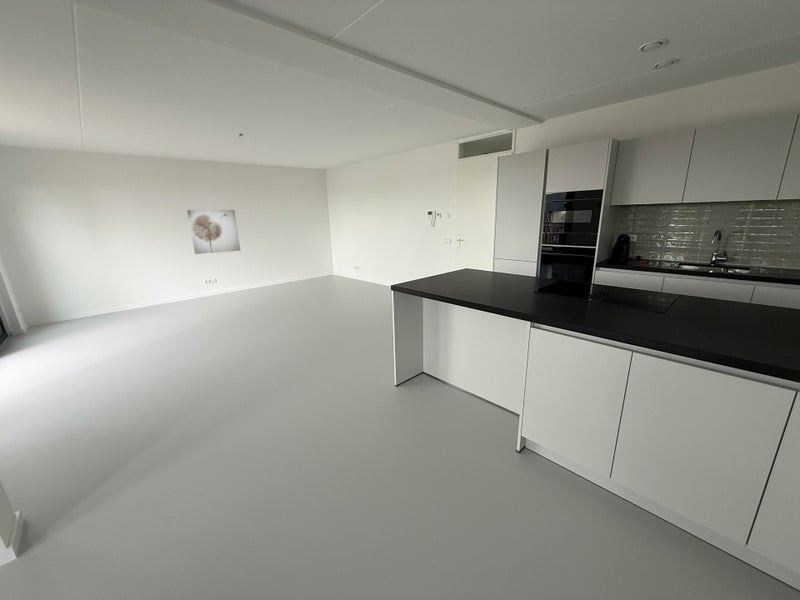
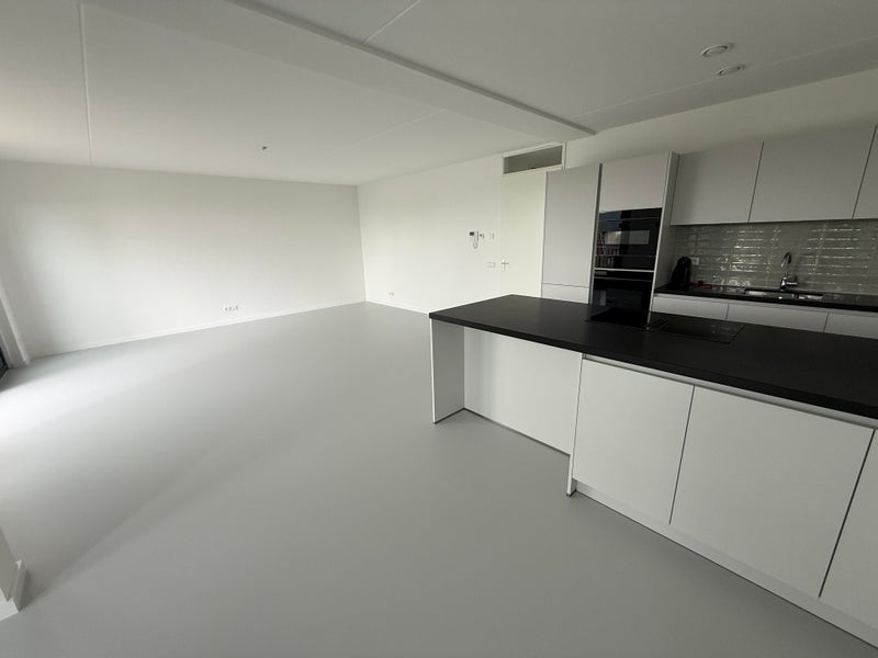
- wall art [186,209,241,255]
